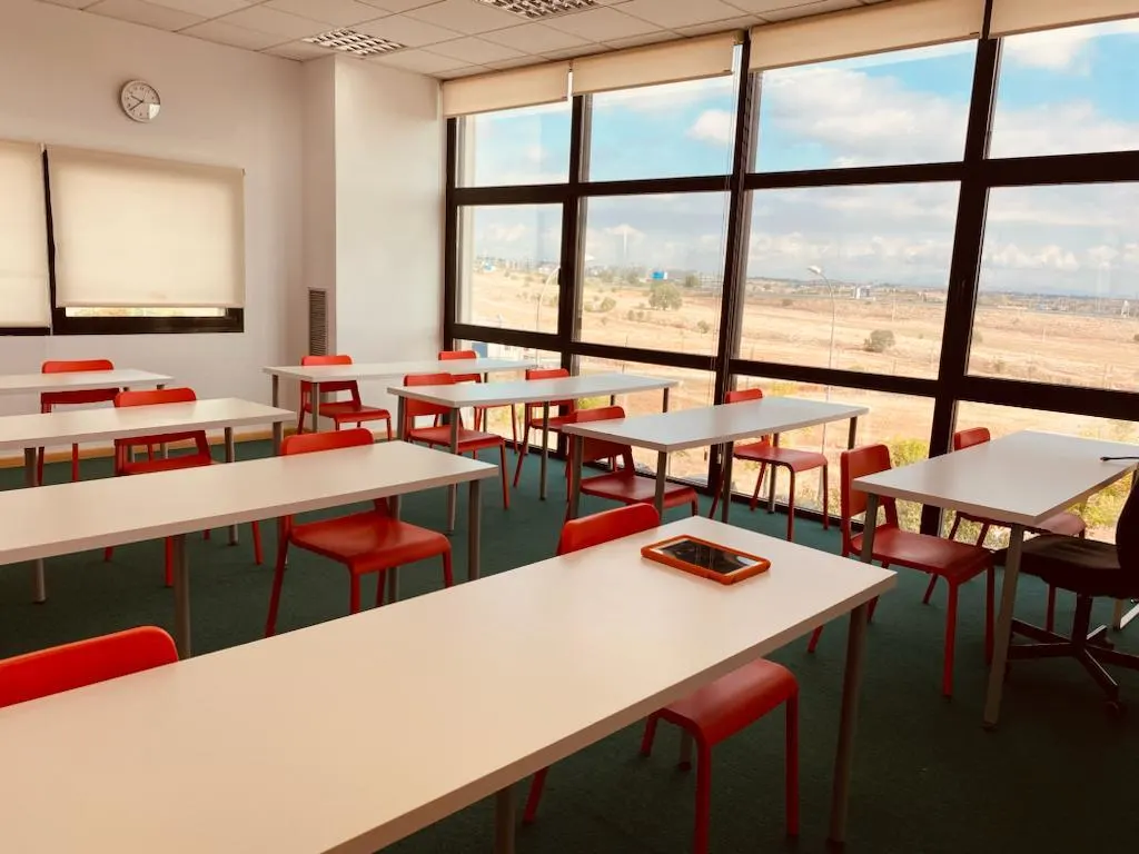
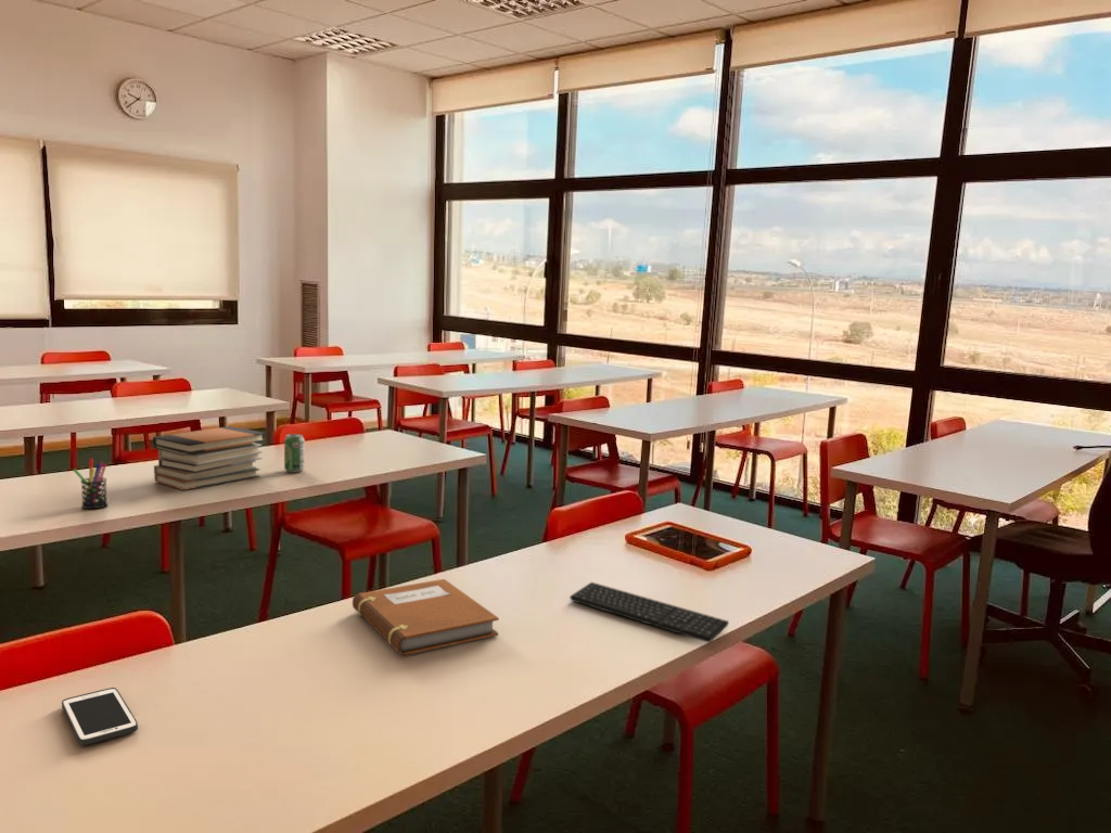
+ keyboard [569,581,730,643]
+ beverage can [283,433,306,473]
+ notebook [352,578,500,656]
+ pen holder [73,458,108,510]
+ cell phone [61,687,139,746]
+ book stack [152,425,267,491]
